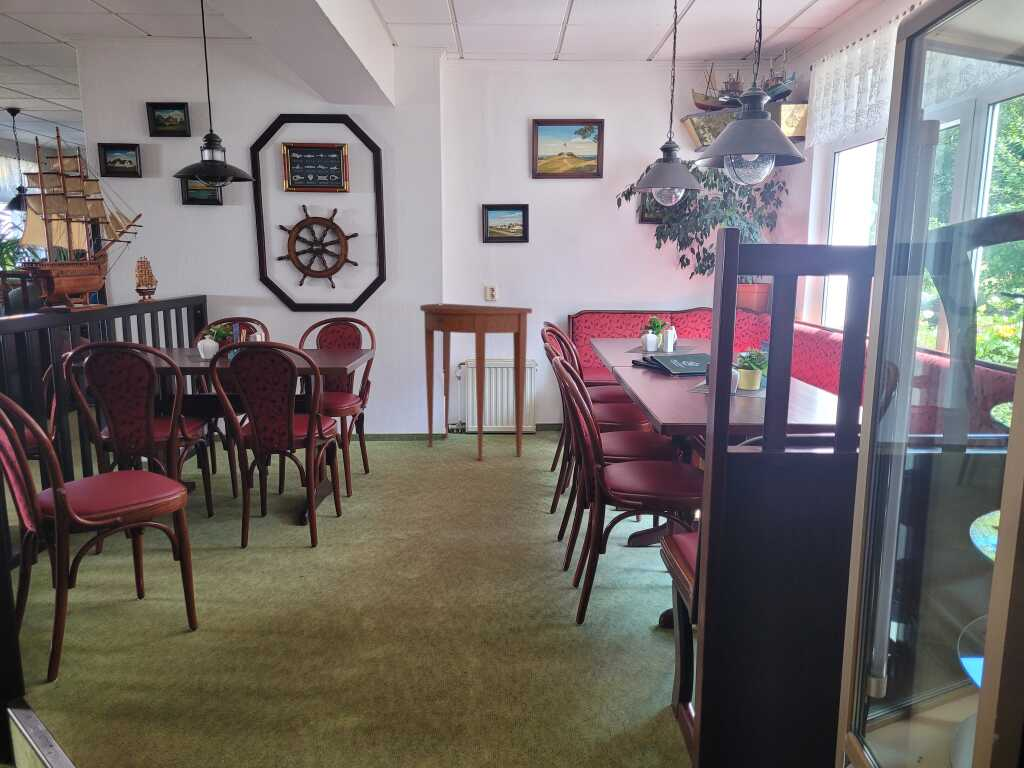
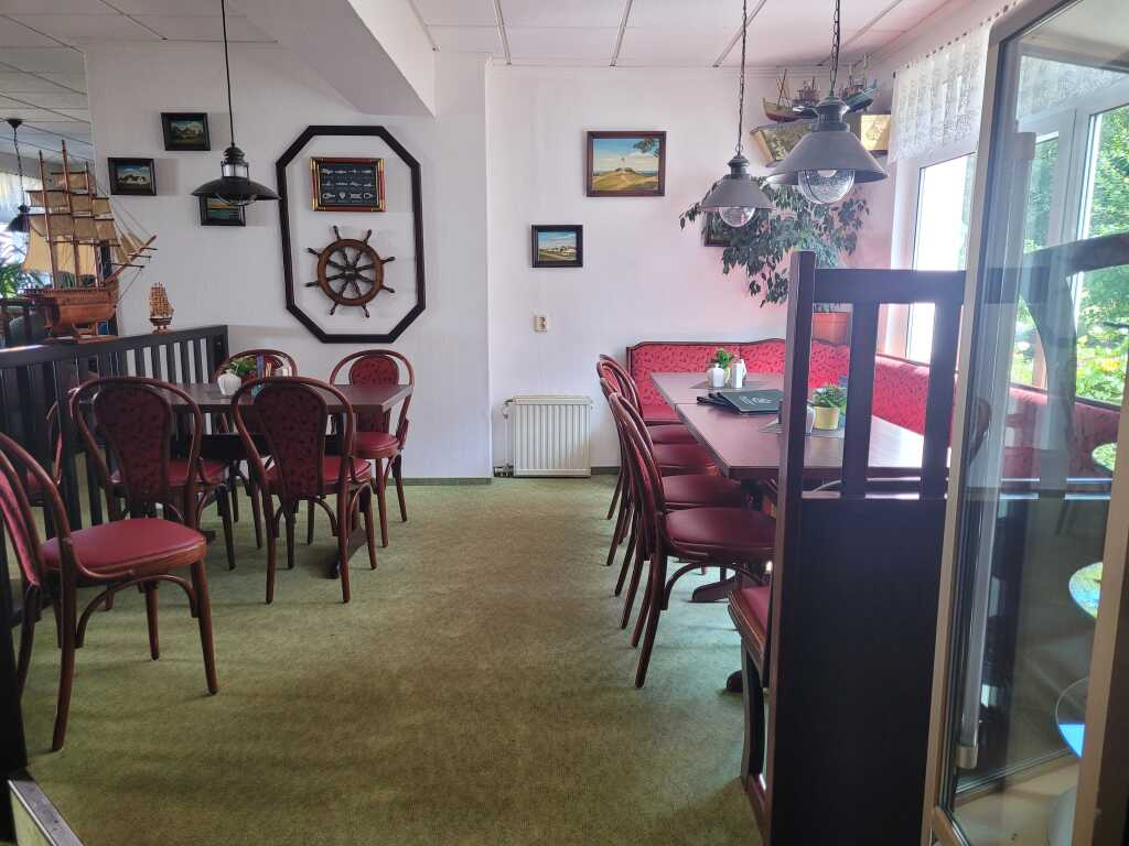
- console table [419,303,533,461]
